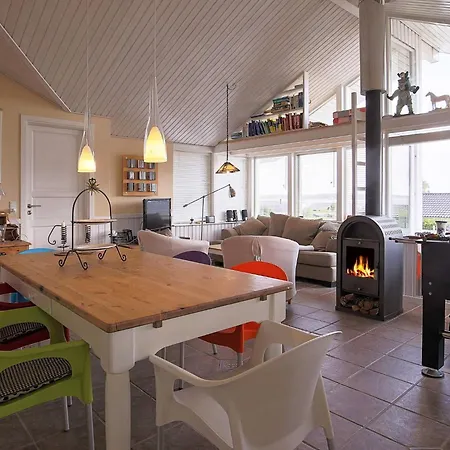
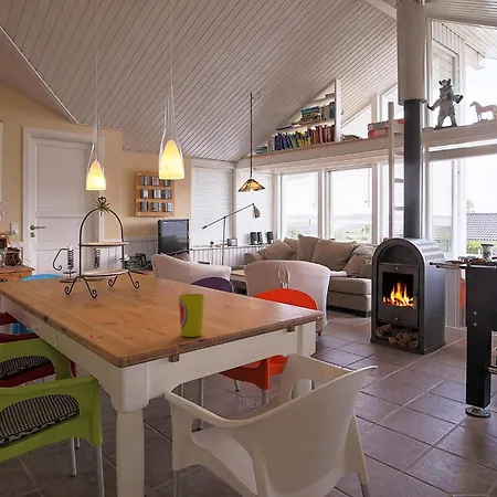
+ cup [178,293,205,338]
